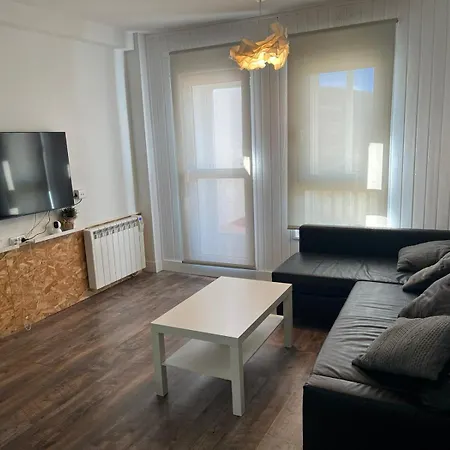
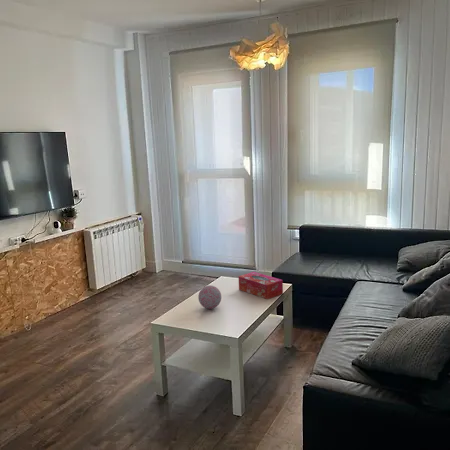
+ decorative orb [197,284,222,310]
+ tissue box [237,271,284,300]
